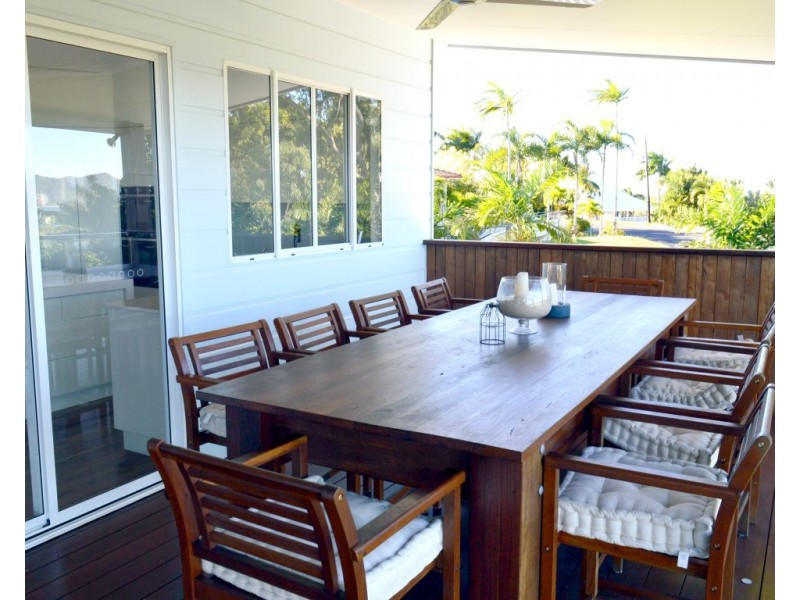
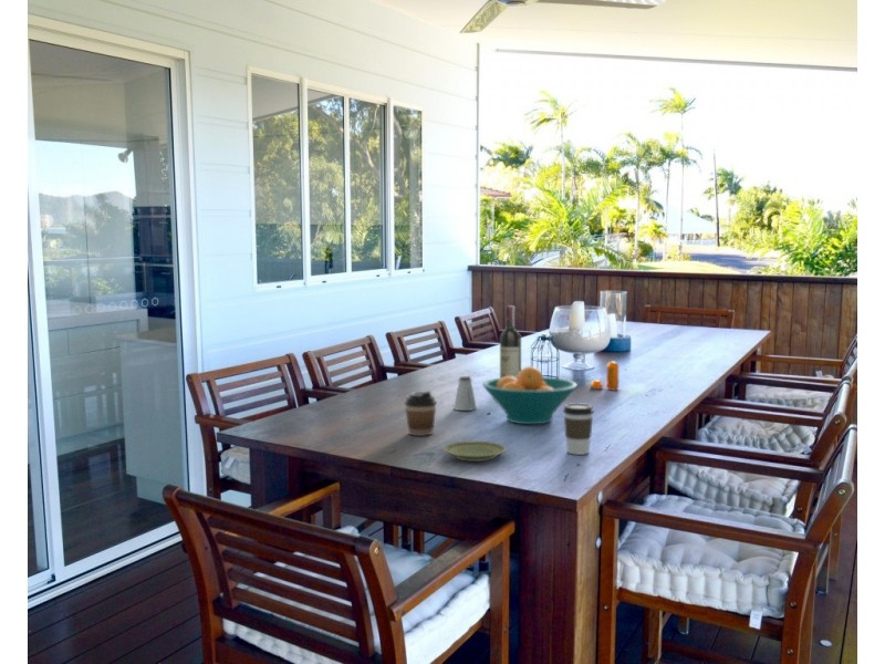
+ wine bottle [499,304,522,378]
+ pepper shaker [590,360,620,391]
+ coffee cup [562,402,594,456]
+ plate [442,440,508,463]
+ fruit bowl [481,365,579,425]
+ coffee cup [404,390,438,437]
+ saltshaker [452,375,478,412]
